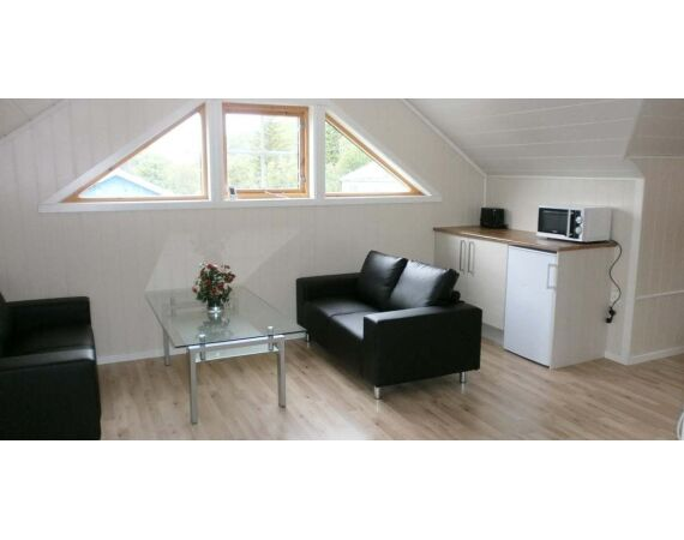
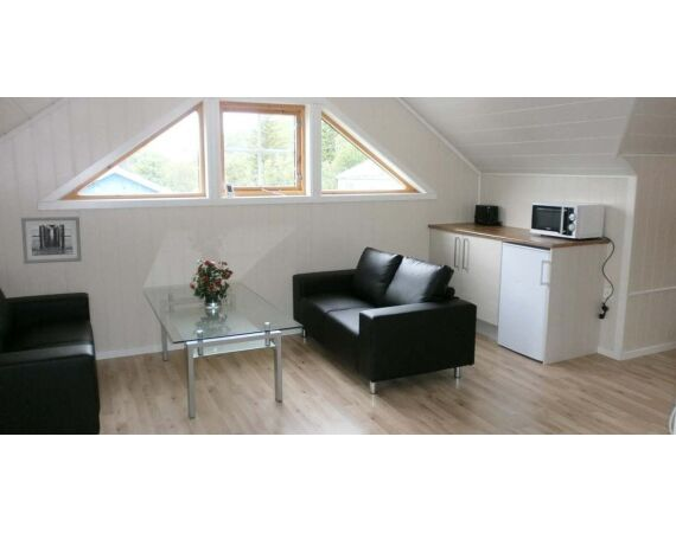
+ wall art [20,216,83,265]
